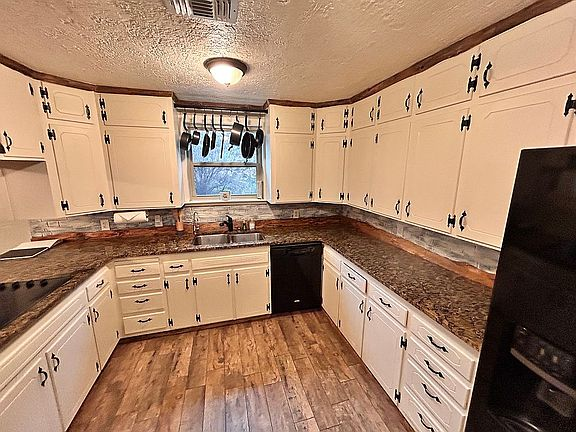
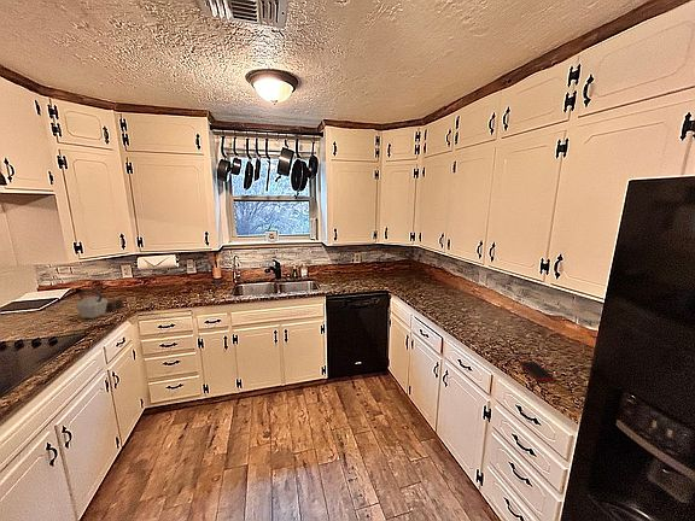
+ kettle [75,288,124,320]
+ cell phone [519,361,556,382]
